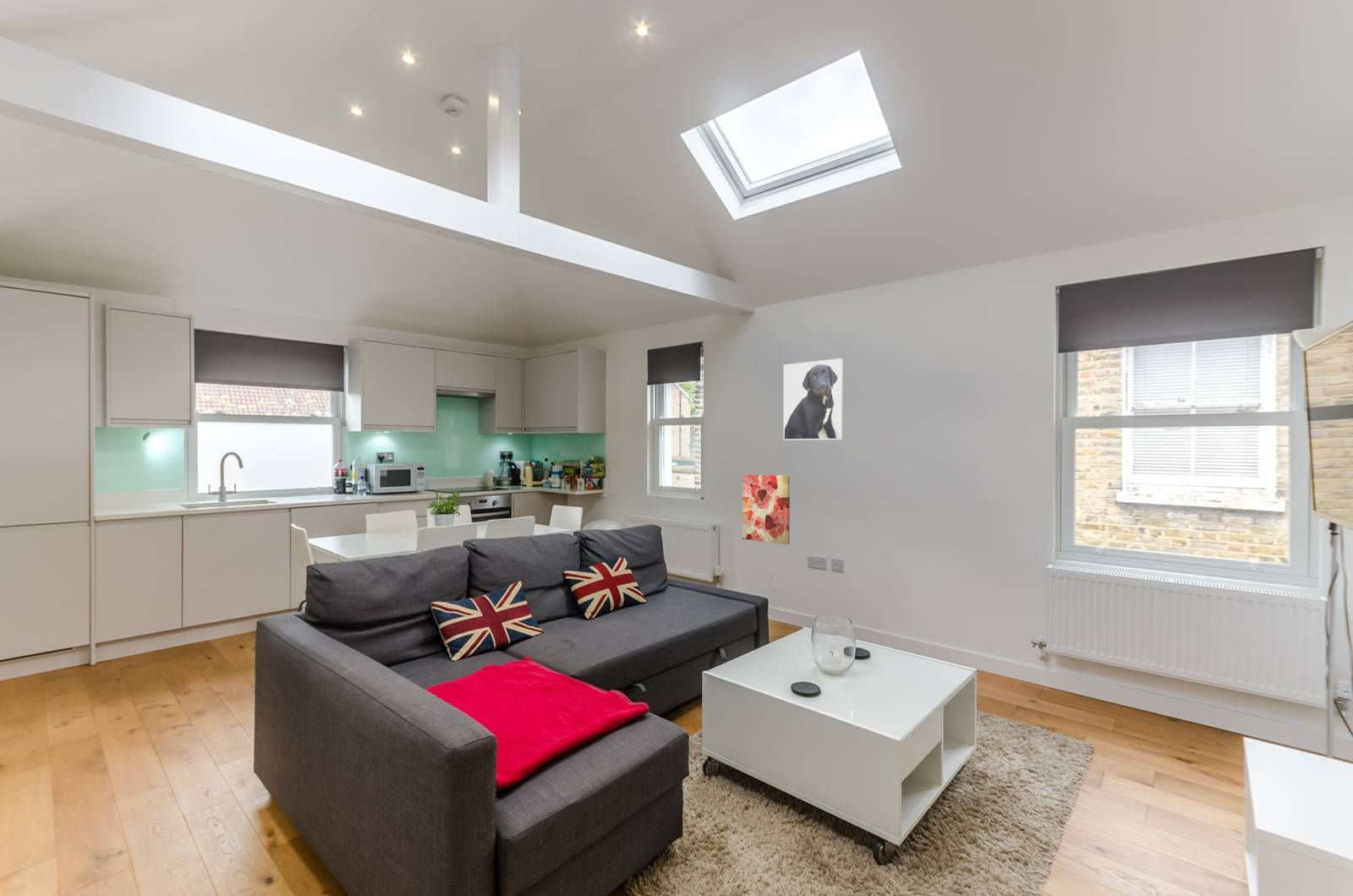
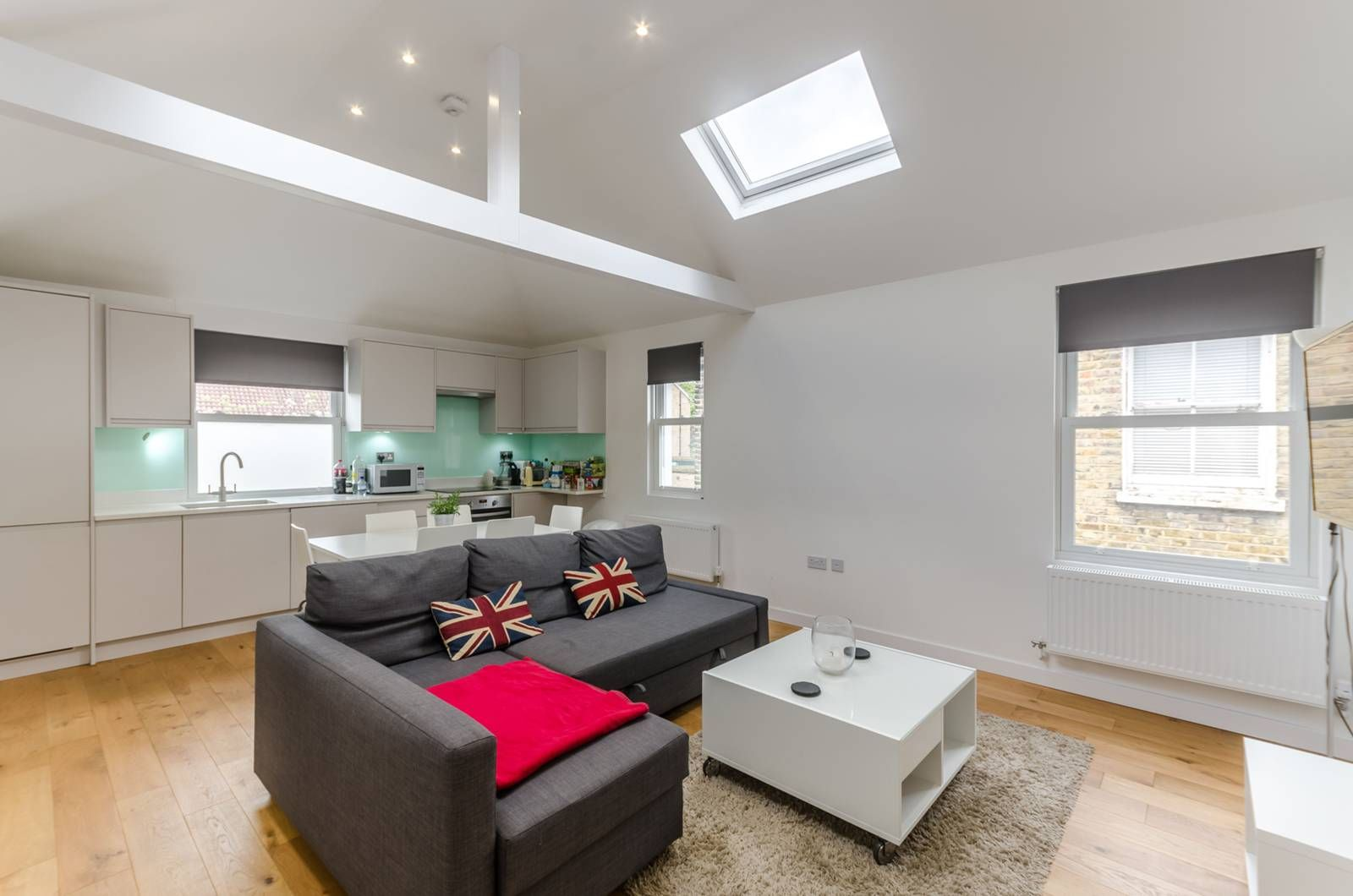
- wall art [742,473,791,545]
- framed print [783,358,844,441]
